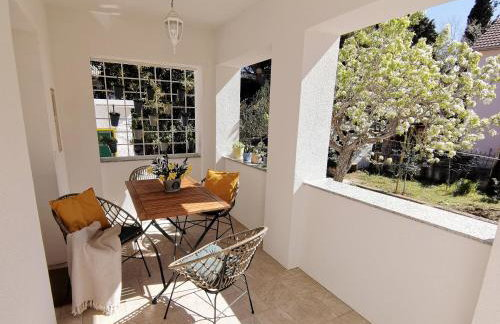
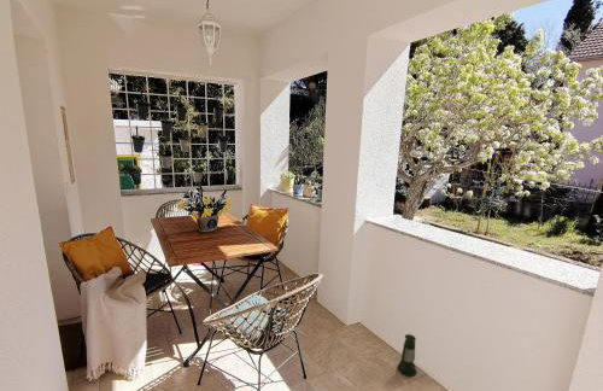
+ lantern [397,332,418,378]
